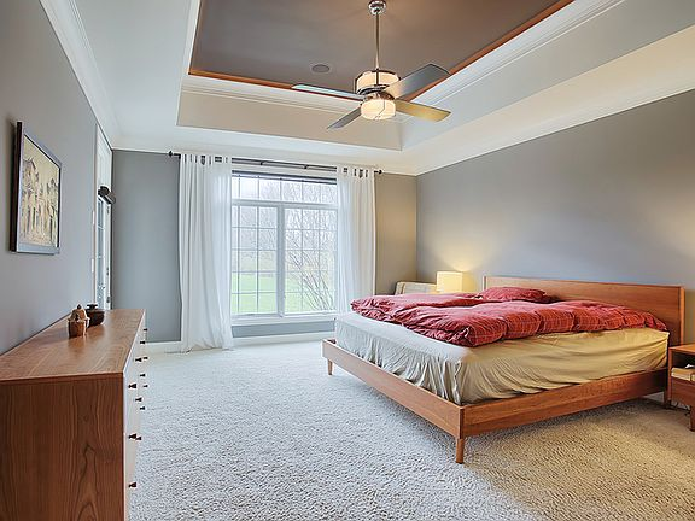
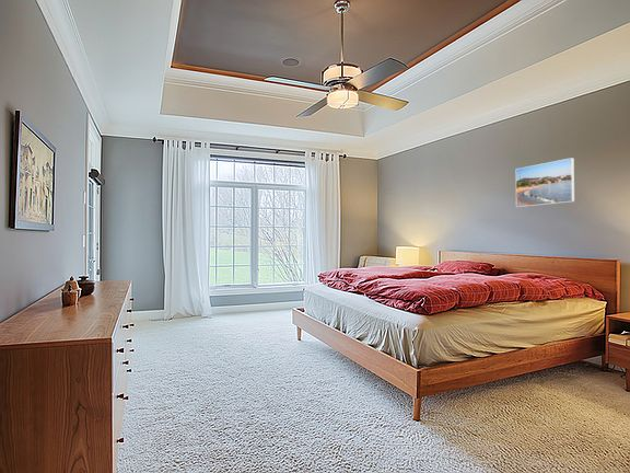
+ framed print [515,157,575,208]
